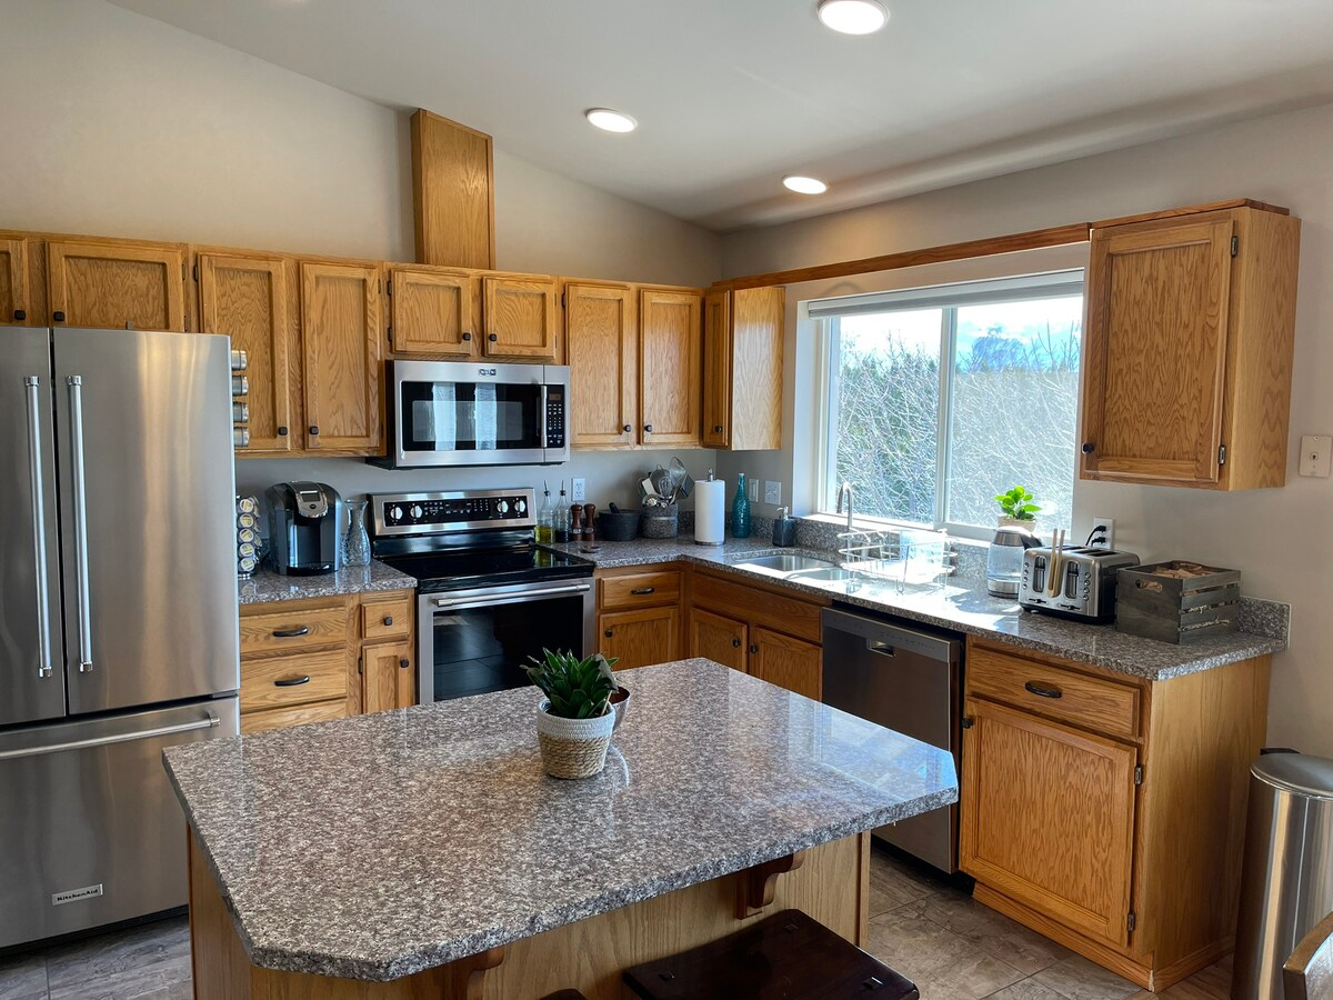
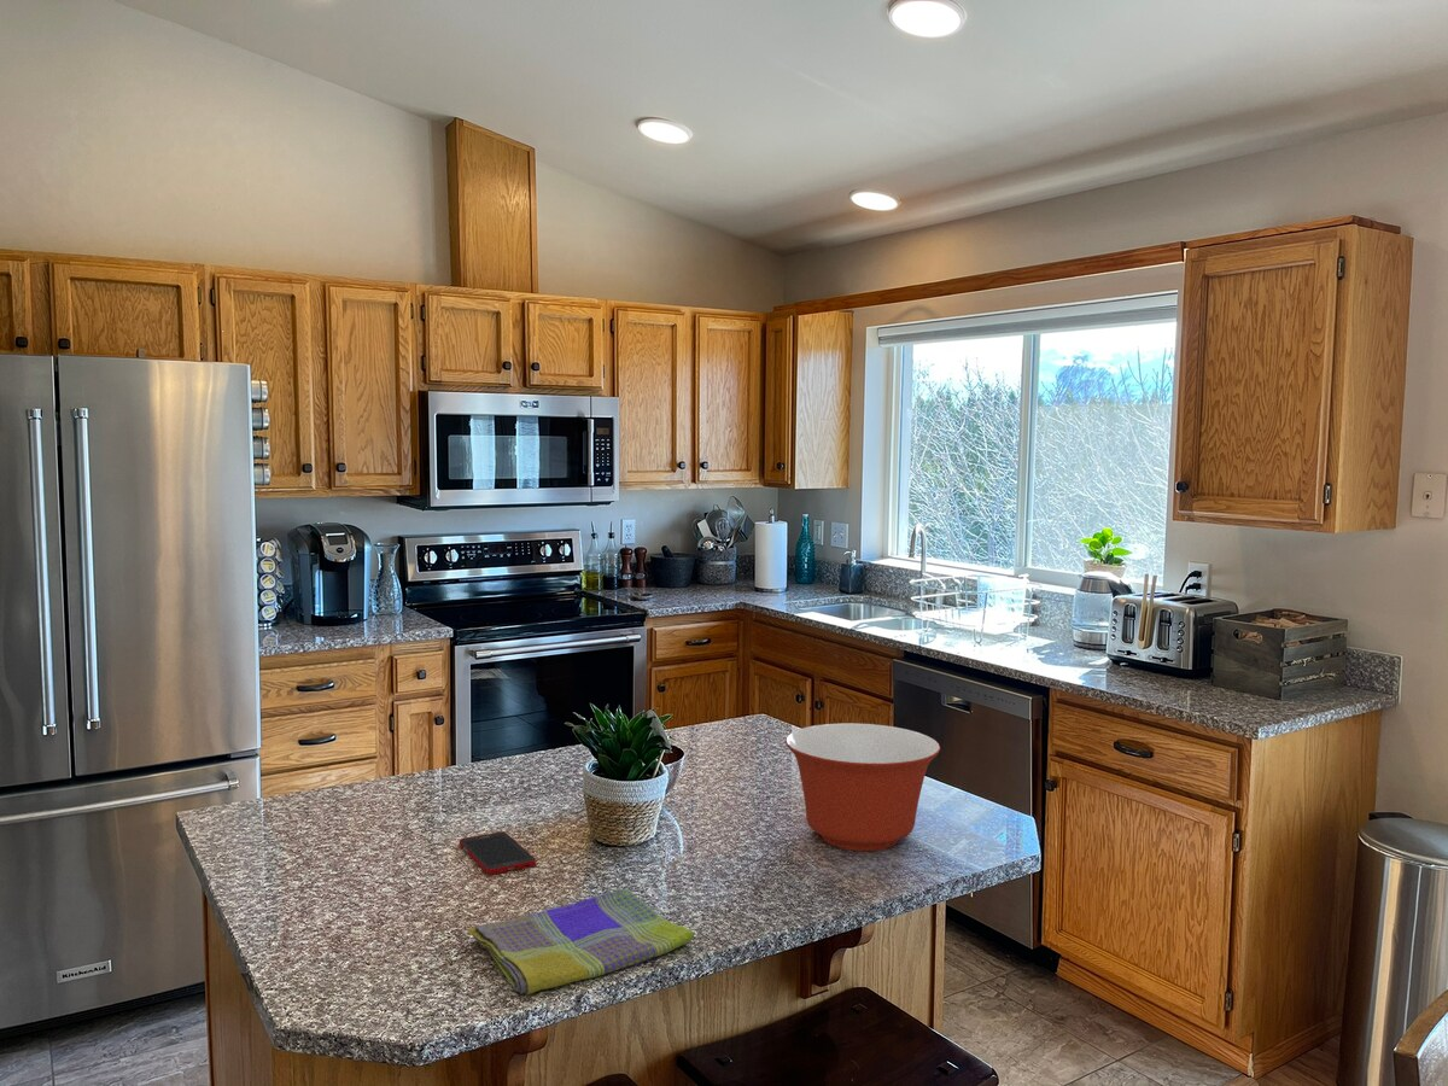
+ mixing bowl [784,723,941,852]
+ cell phone [459,830,537,876]
+ dish towel [467,888,695,996]
